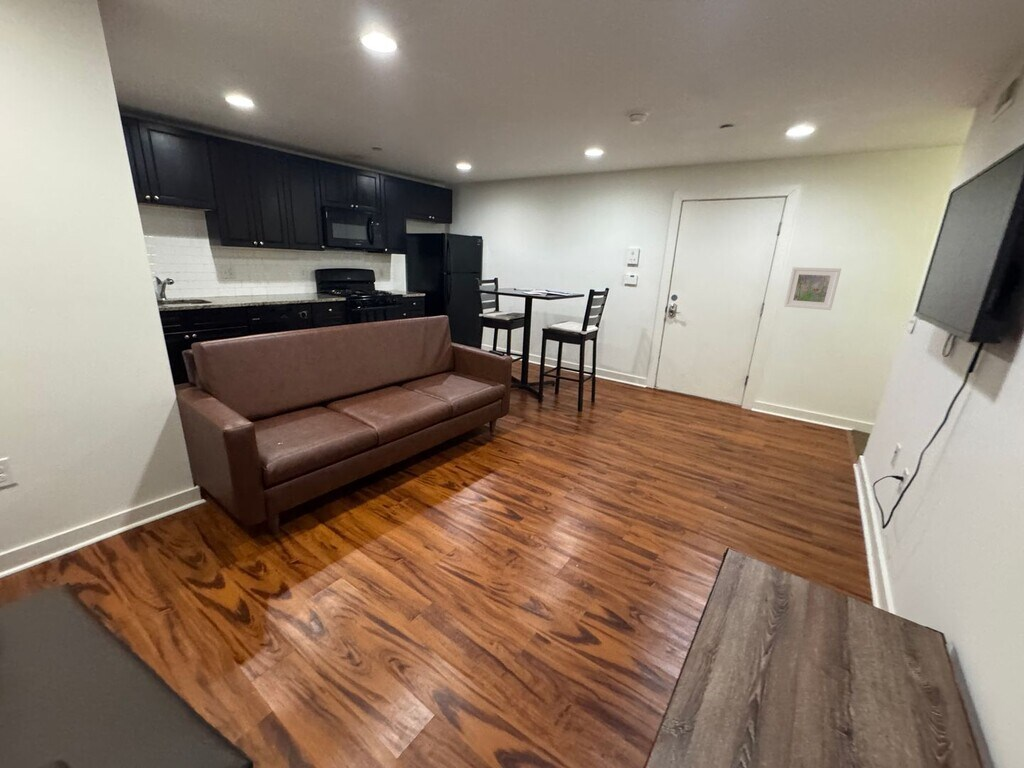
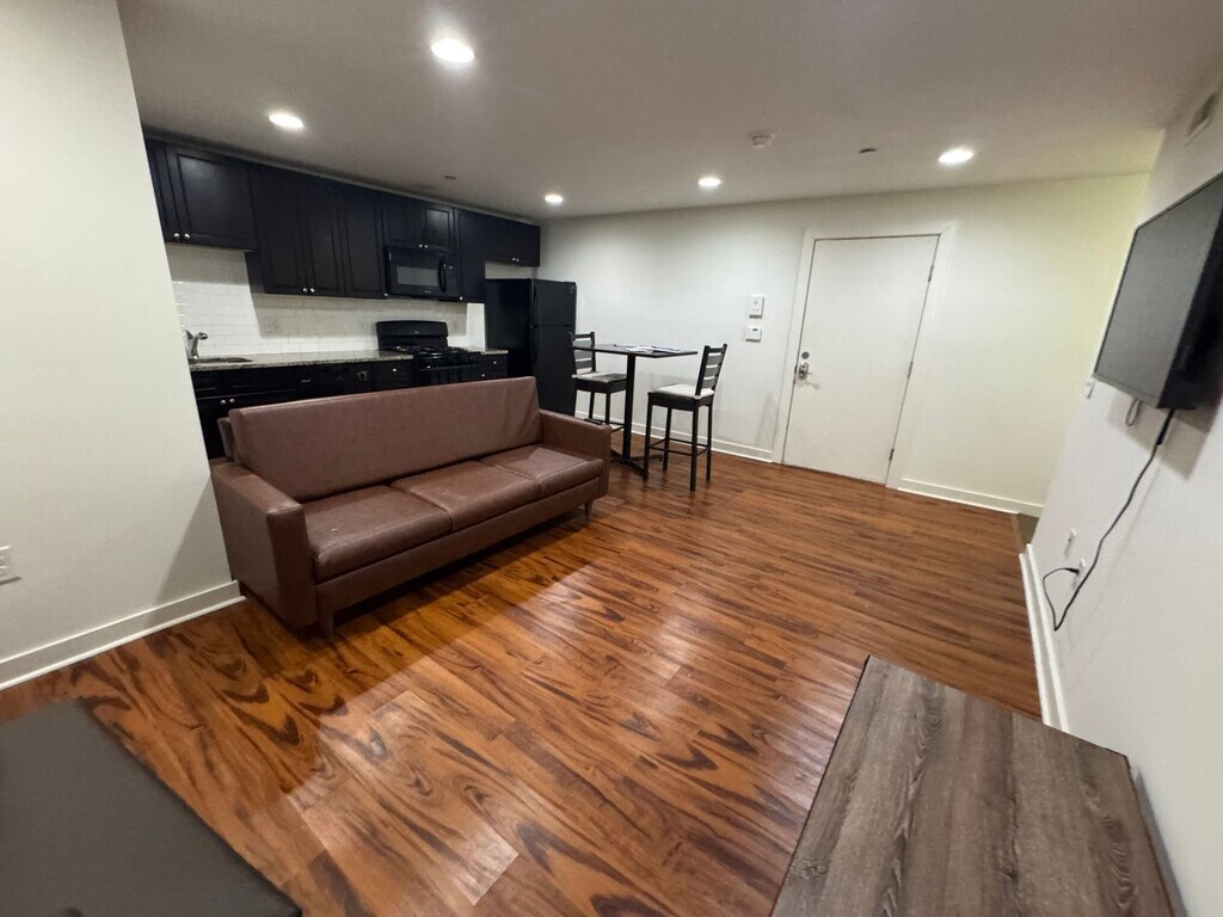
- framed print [783,266,842,311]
